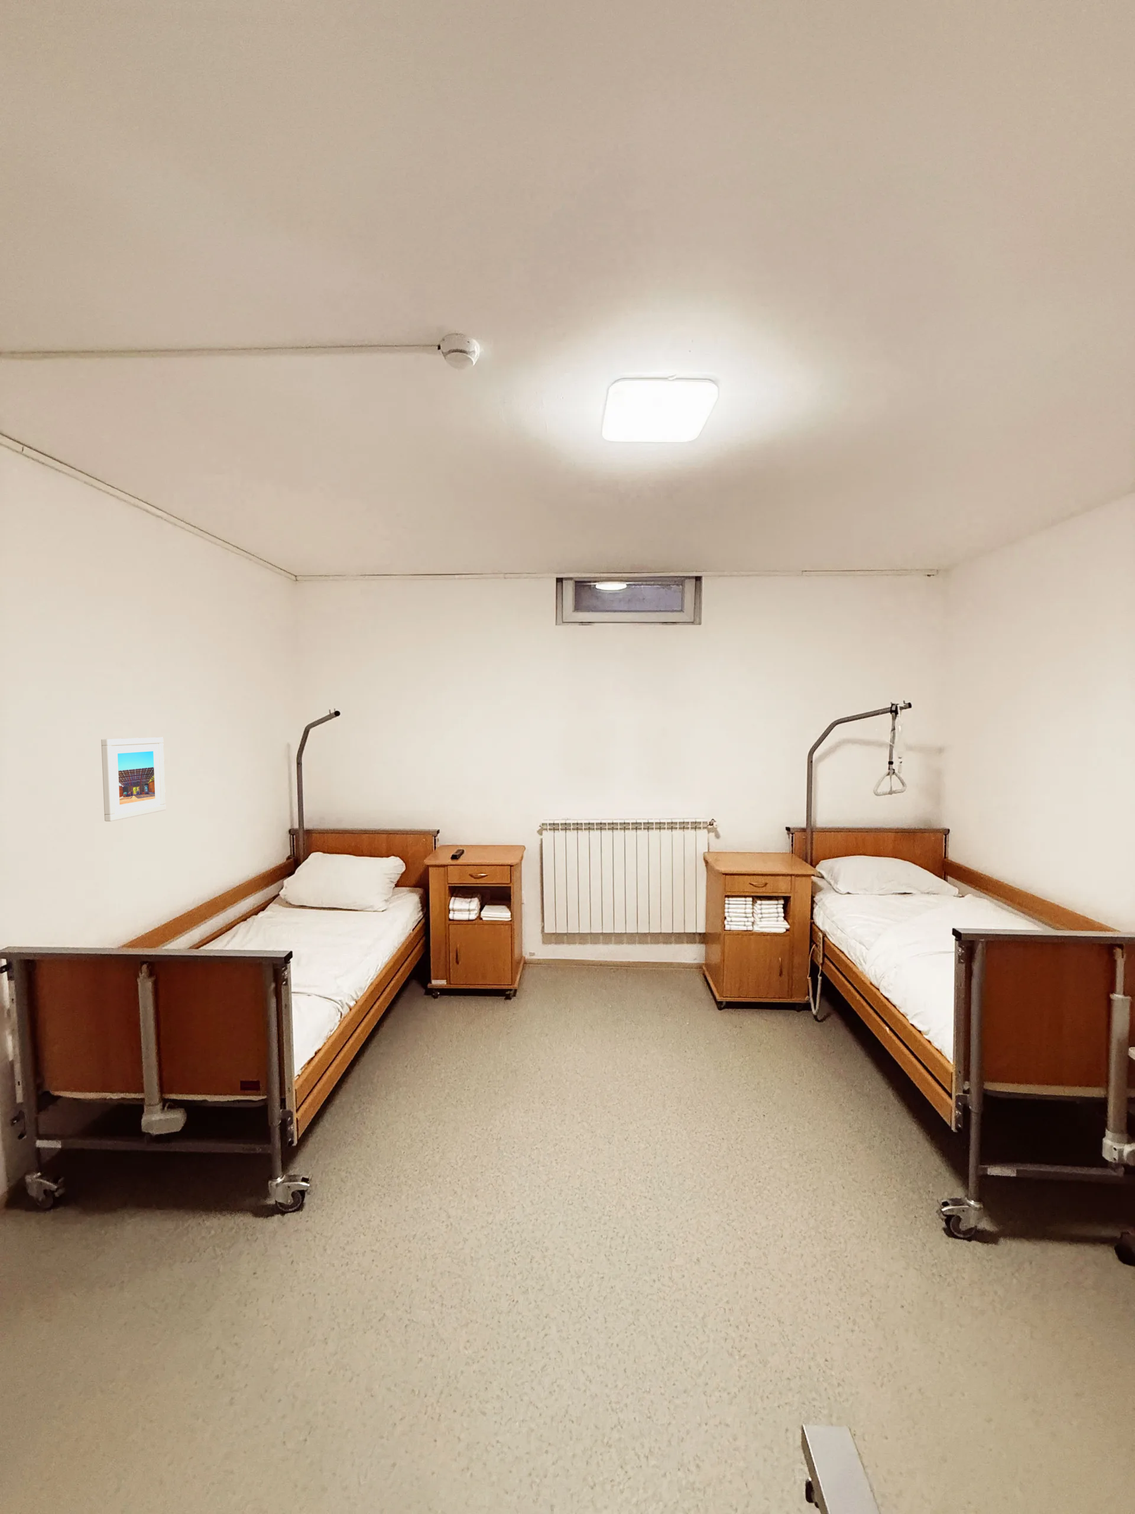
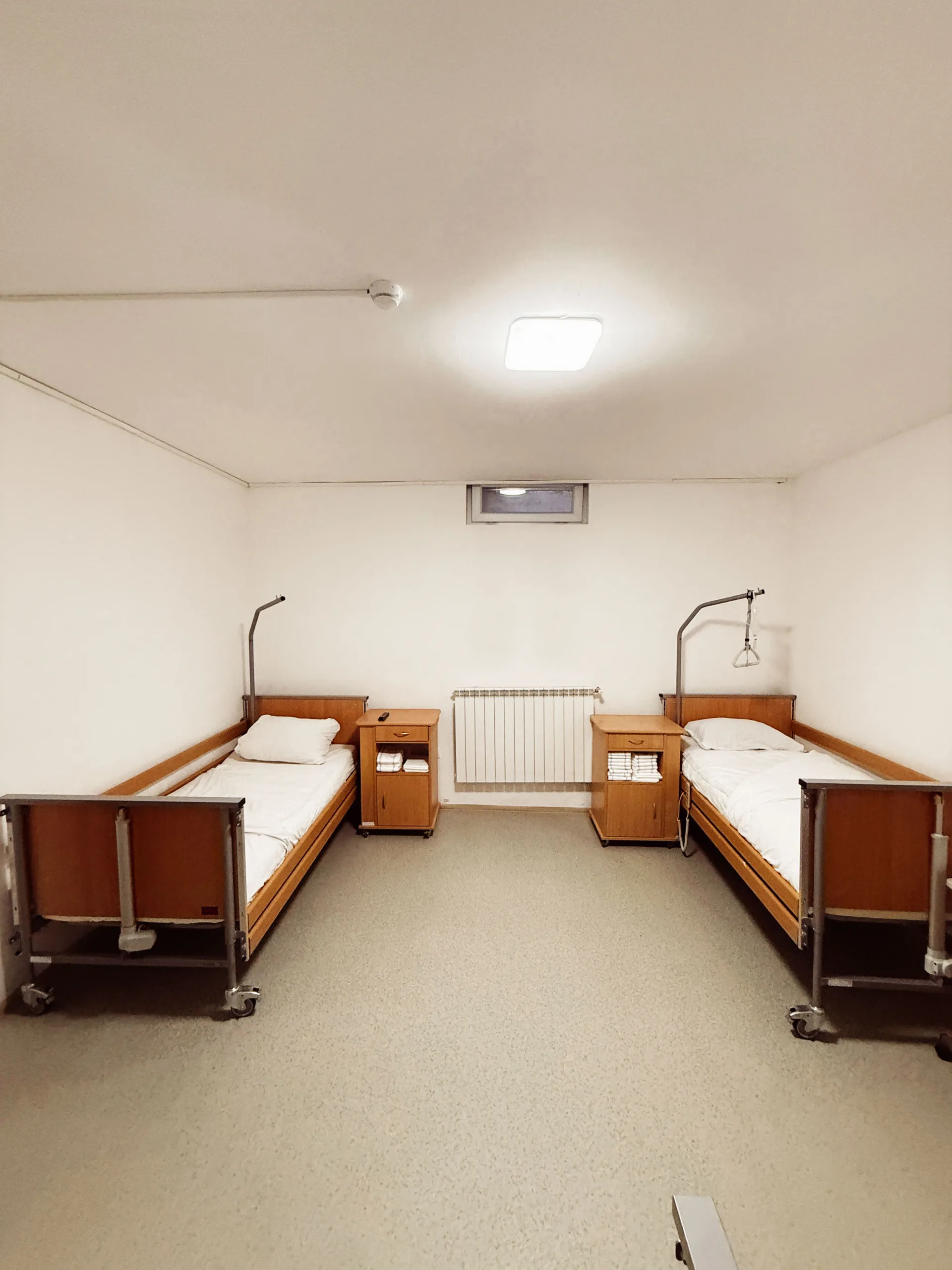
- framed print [100,737,166,823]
